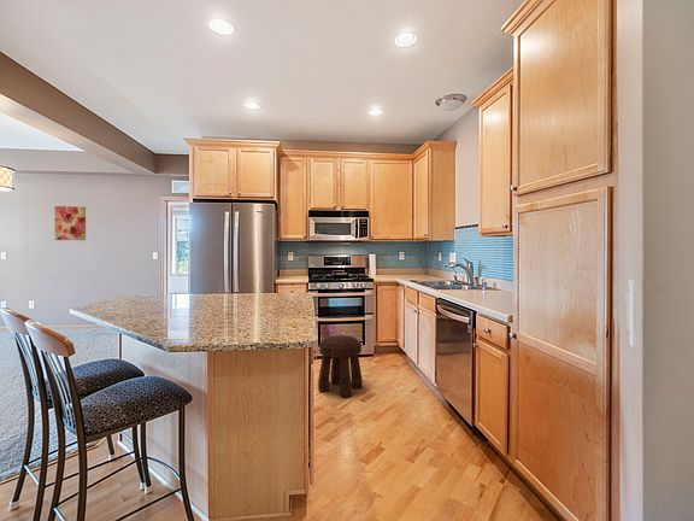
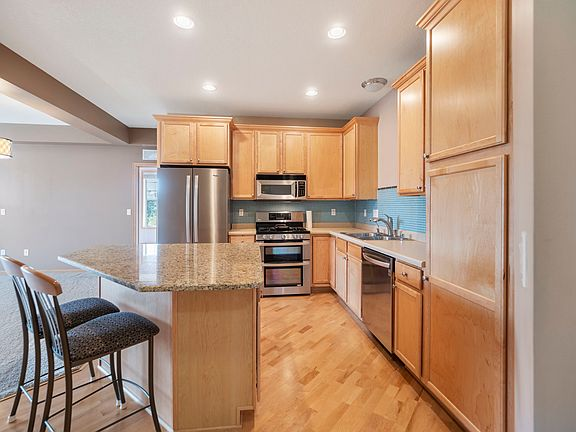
- wall art [54,205,87,241]
- stool [317,334,364,399]
